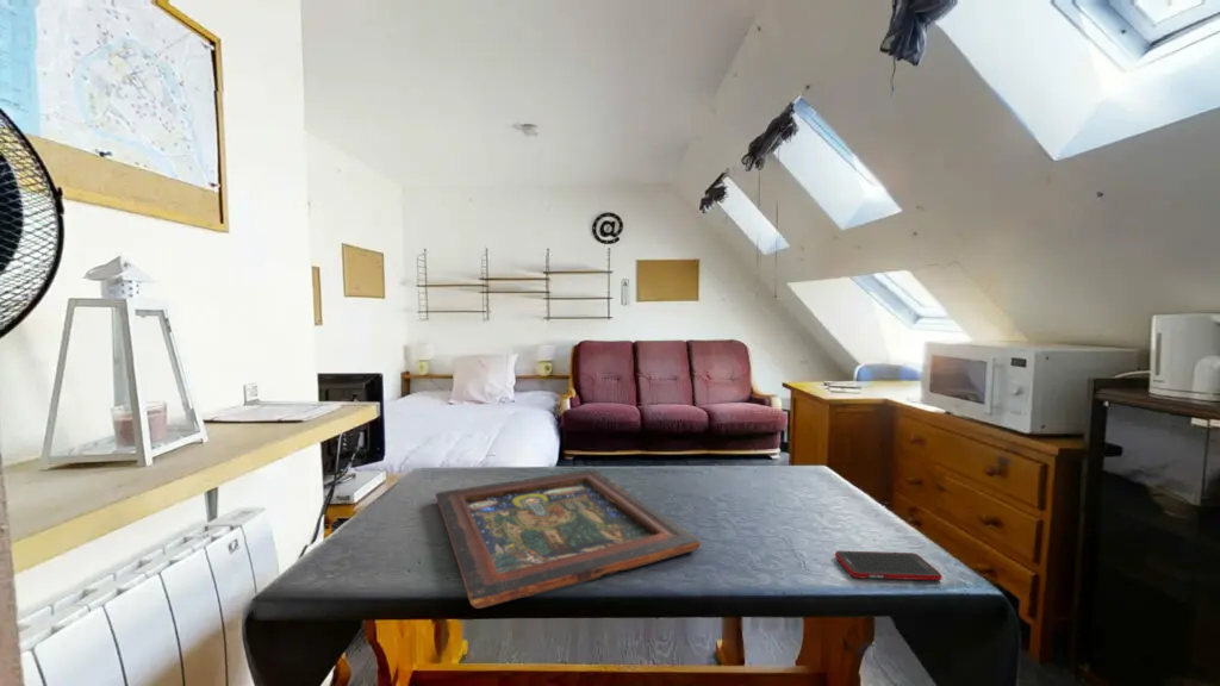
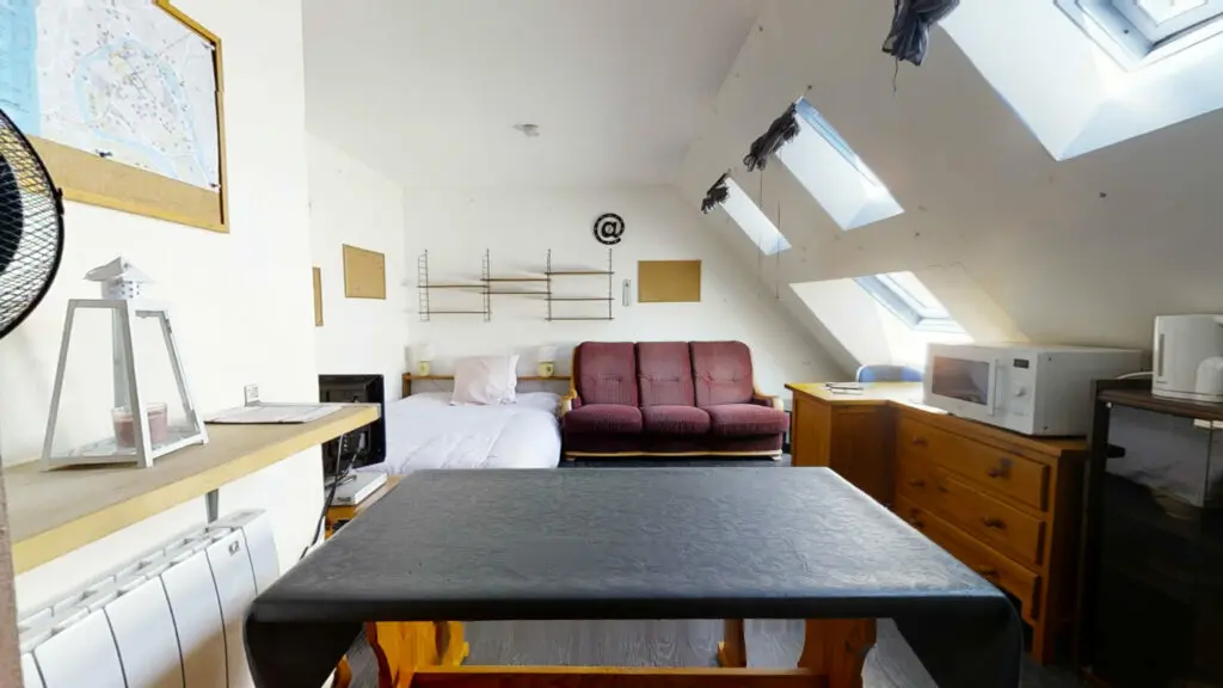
- cell phone [834,550,942,581]
- religious icon [435,468,702,610]
